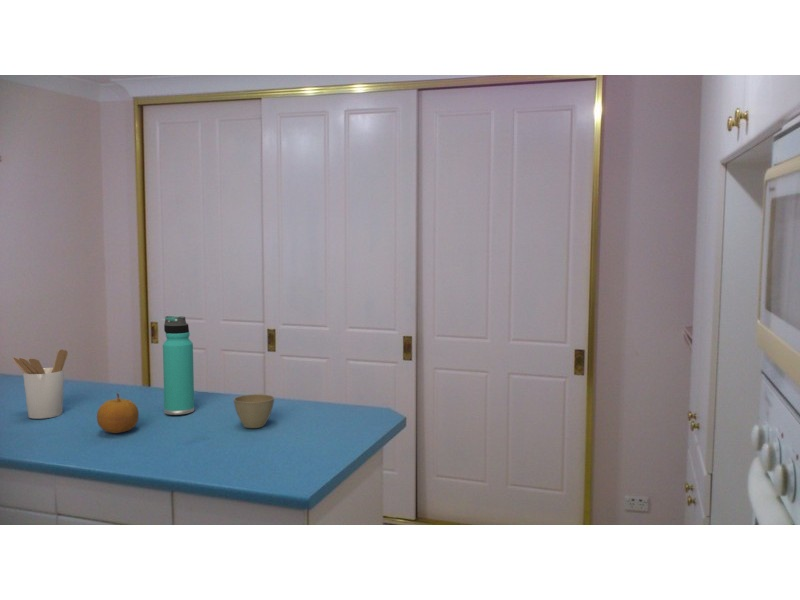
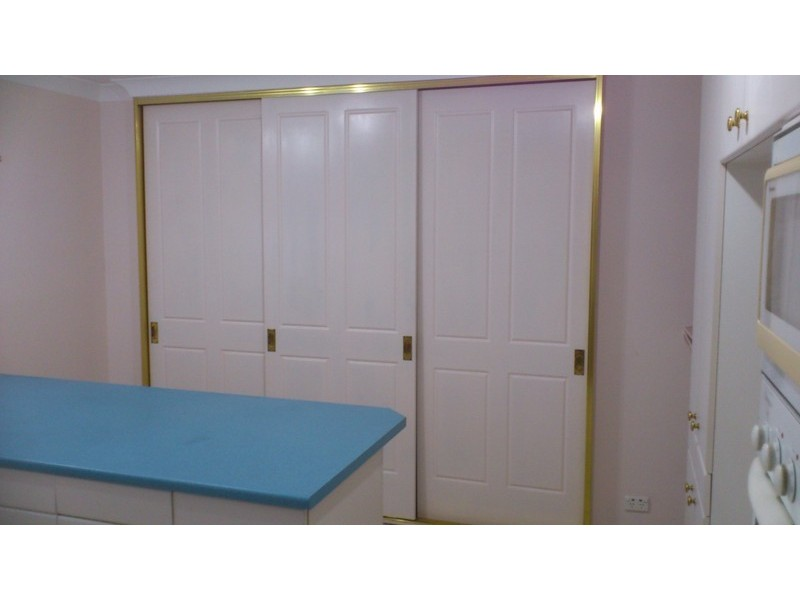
- flower pot [233,393,275,429]
- utensil holder [13,349,69,420]
- thermos bottle [162,315,195,416]
- fruit [96,392,140,434]
